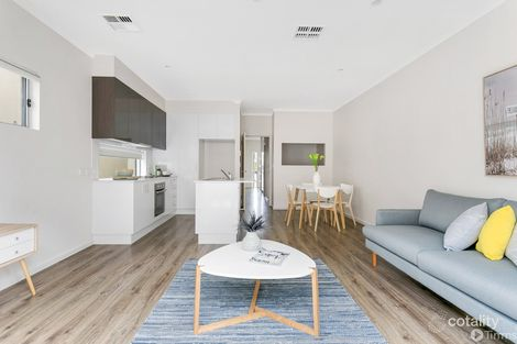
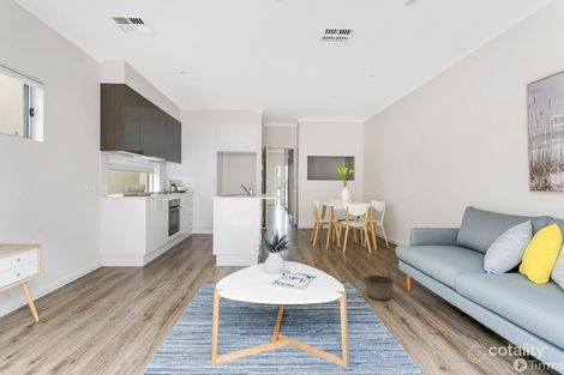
+ basket [362,265,396,302]
